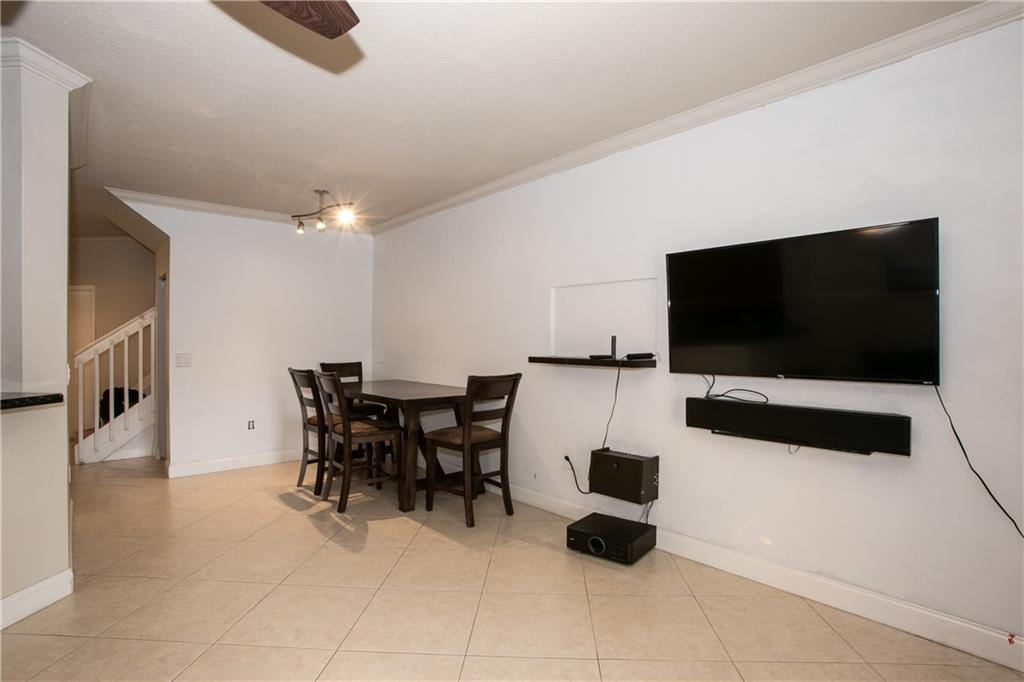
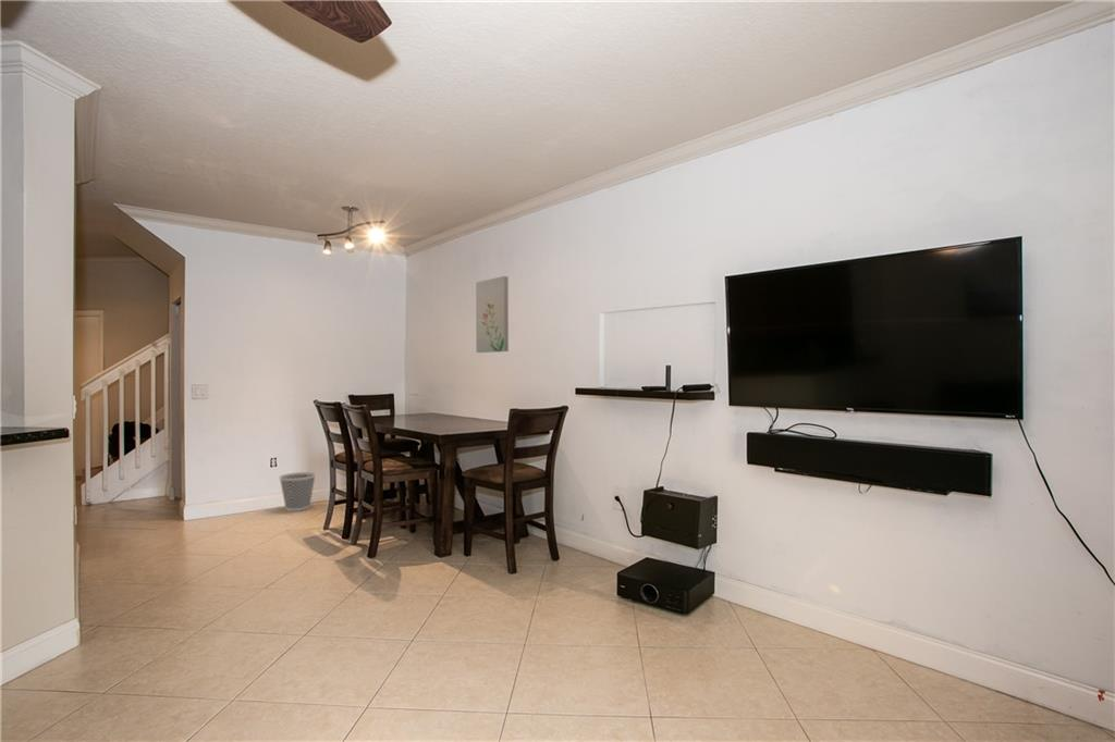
+ wall art [475,275,510,354]
+ wastebasket [278,471,317,512]
